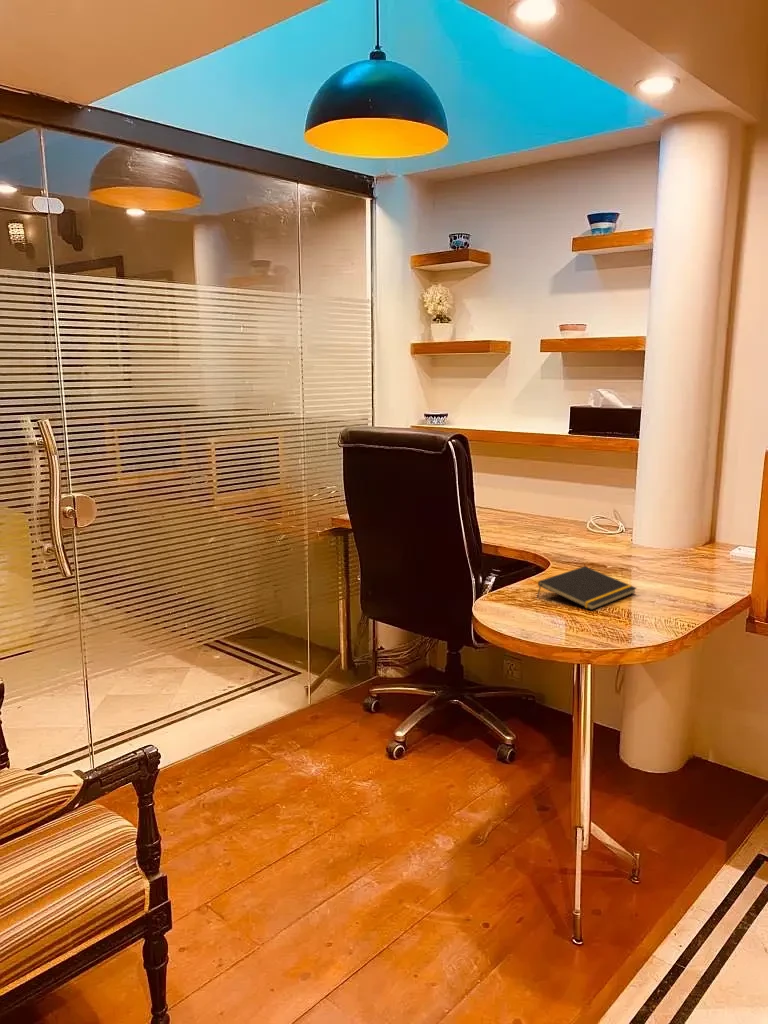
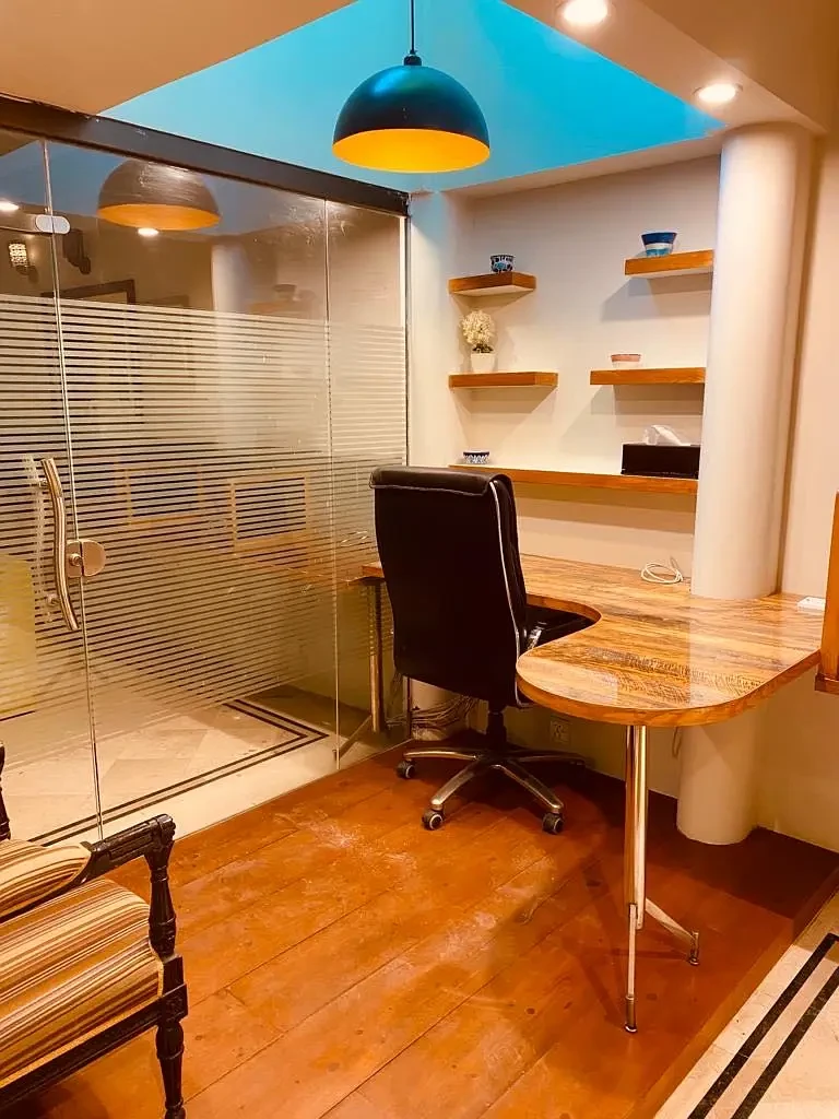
- notepad [536,565,638,611]
